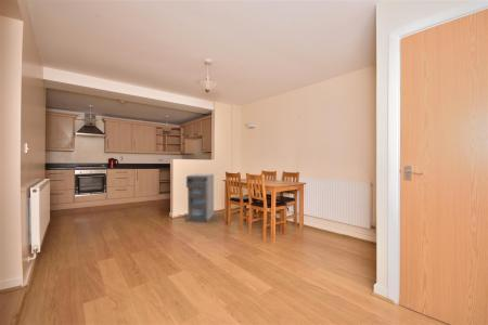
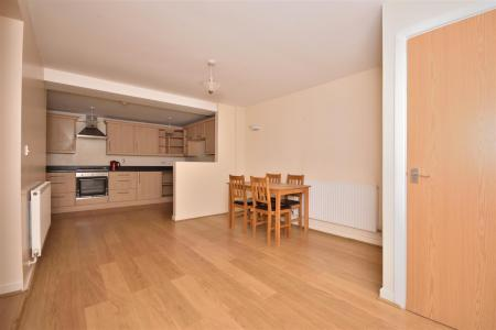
- storage cabinet [184,173,215,223]
